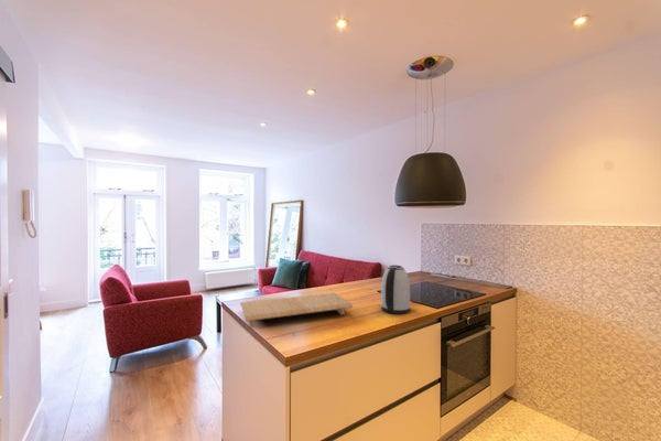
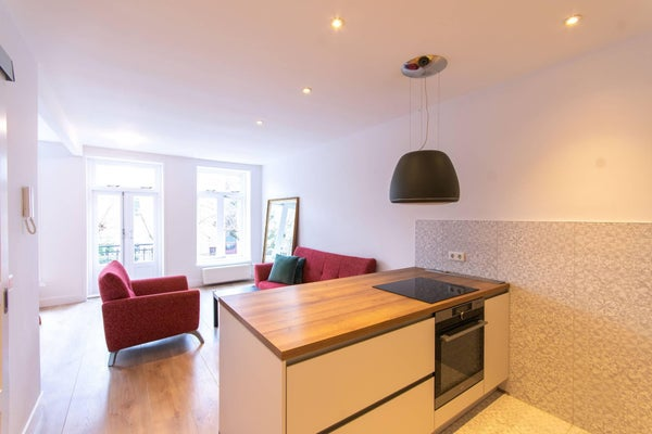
- kettle [380,263,411,315]
- cutting board [239,291,354,329]
